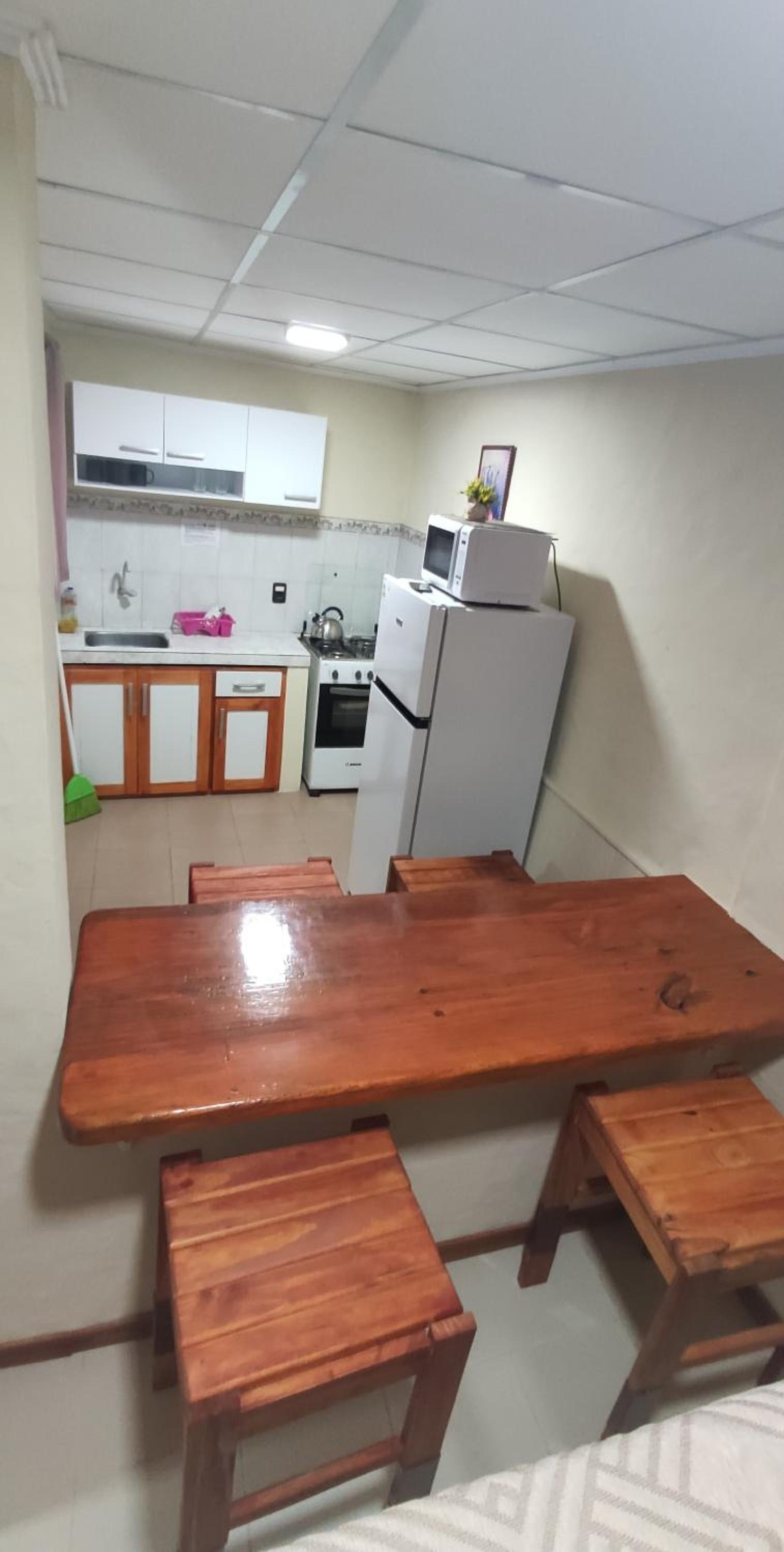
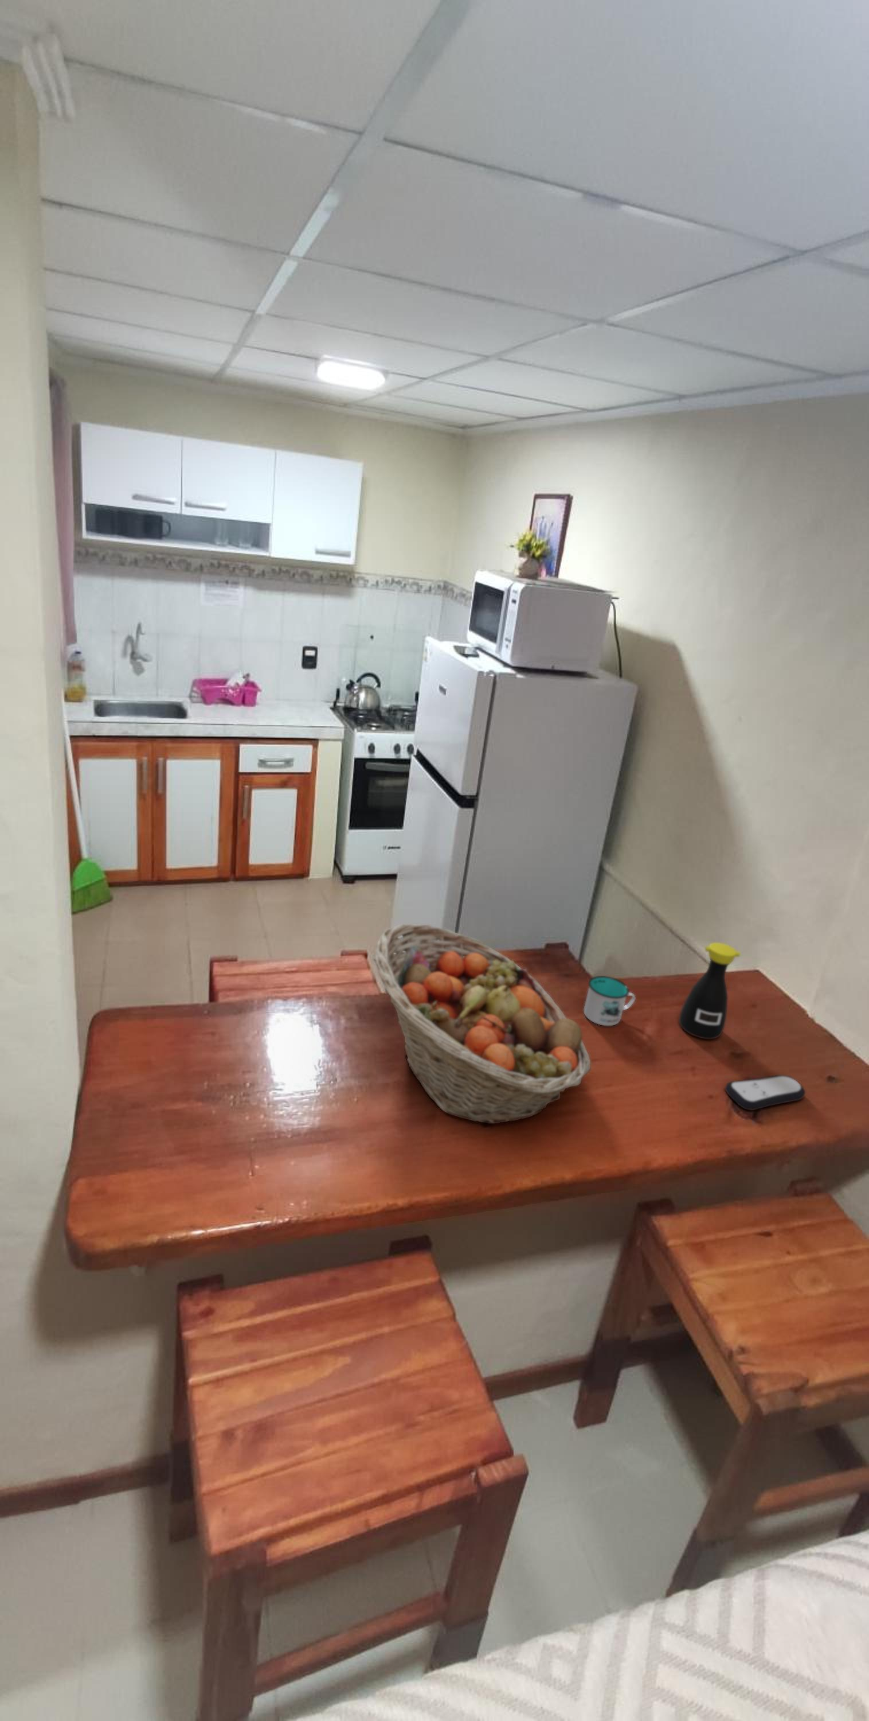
+ remote control [725,1075,806,1111]
+ fruit basket [372,924,592,1124]
+ mug [583,975,636,1027]
+ bottle [678,941,742,1040]
